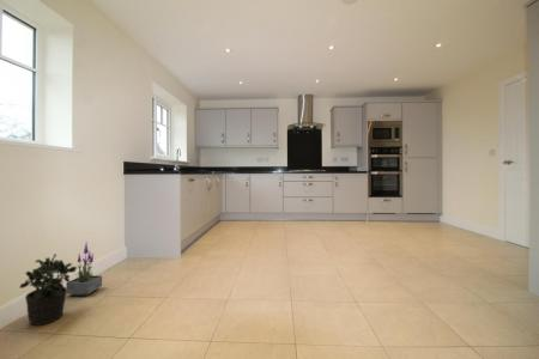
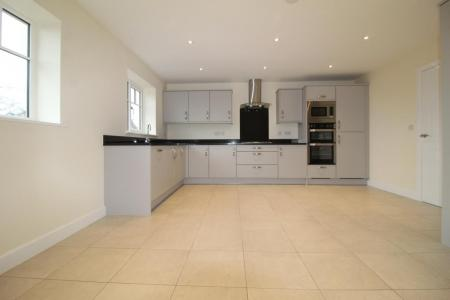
- potted plant [65,241,103,297]
- potted plant [19,252,78,327]
